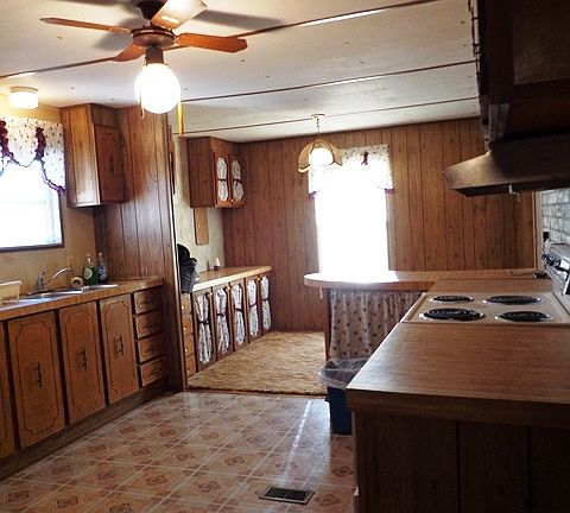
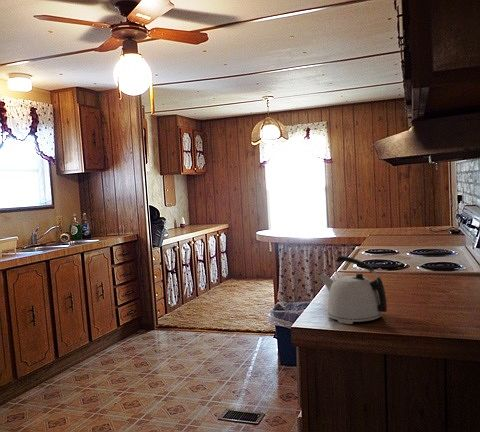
+ kettle [317,255,388,325]
